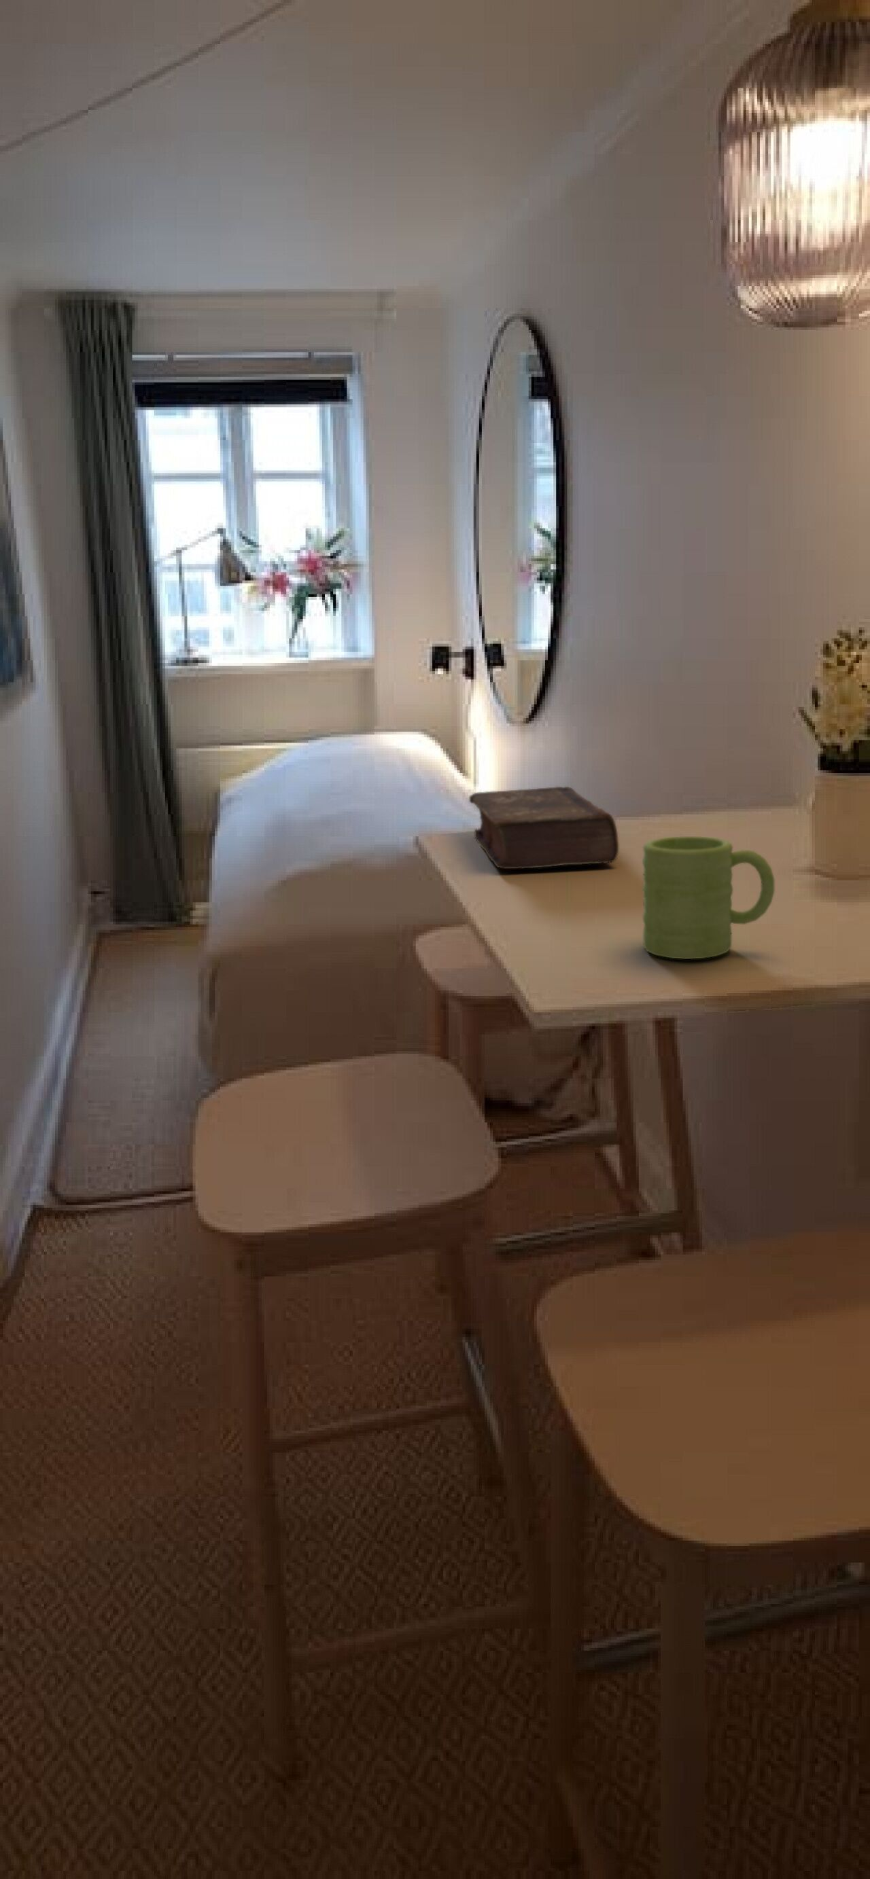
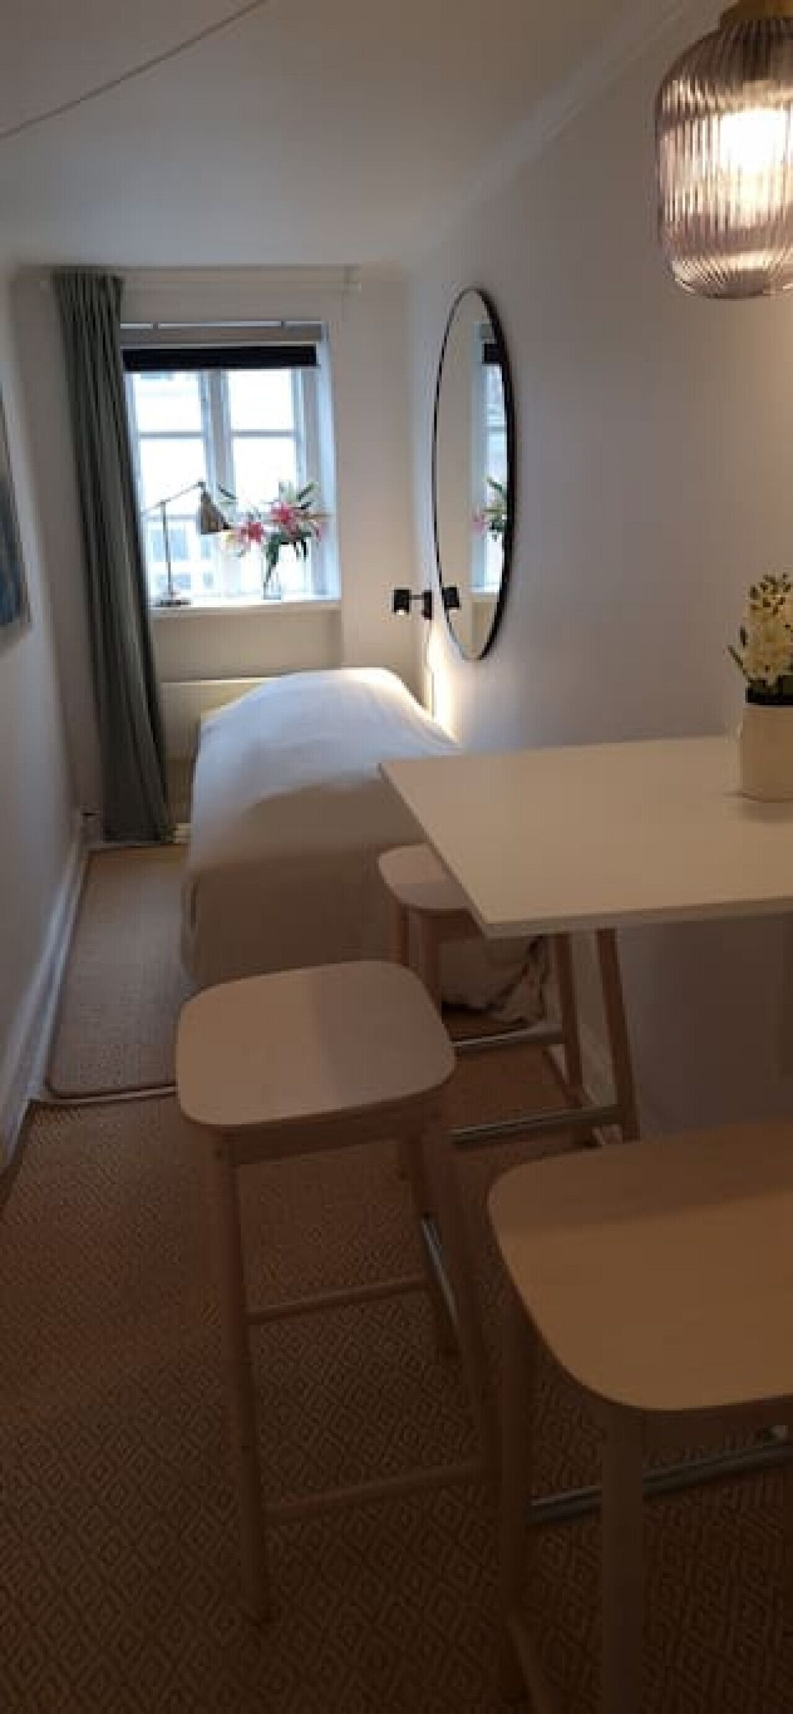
- book [469,786,620,870]
- mug [641,835,775,960]
